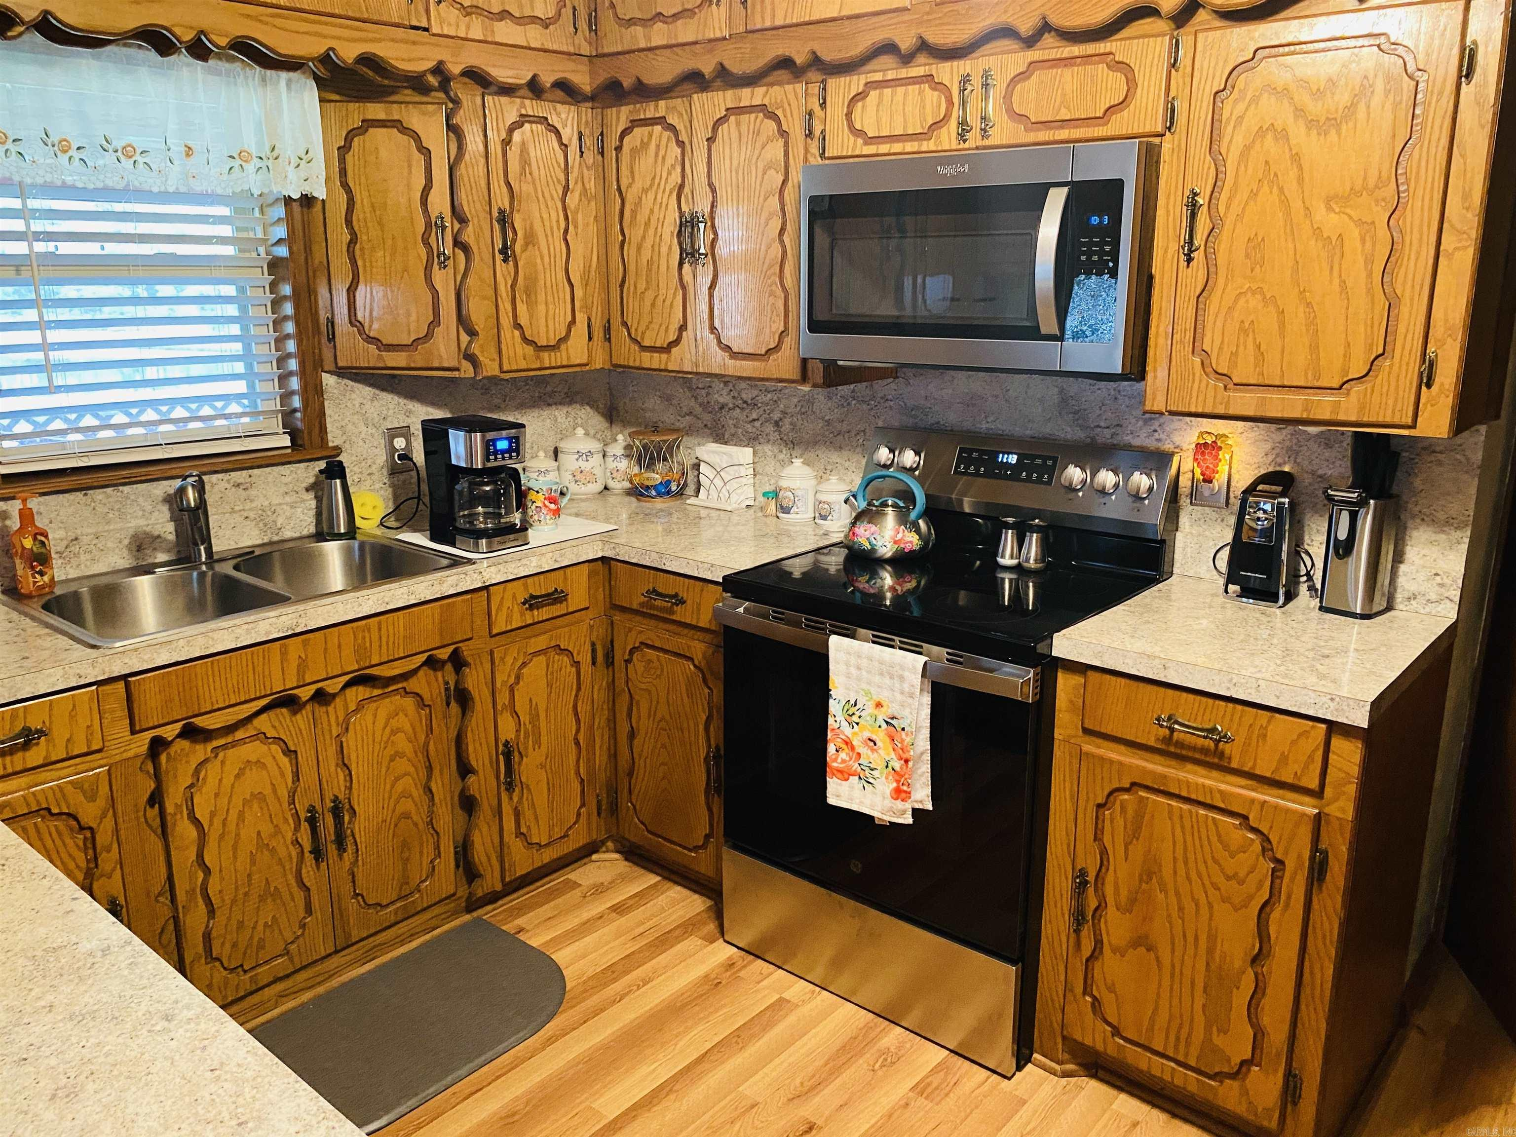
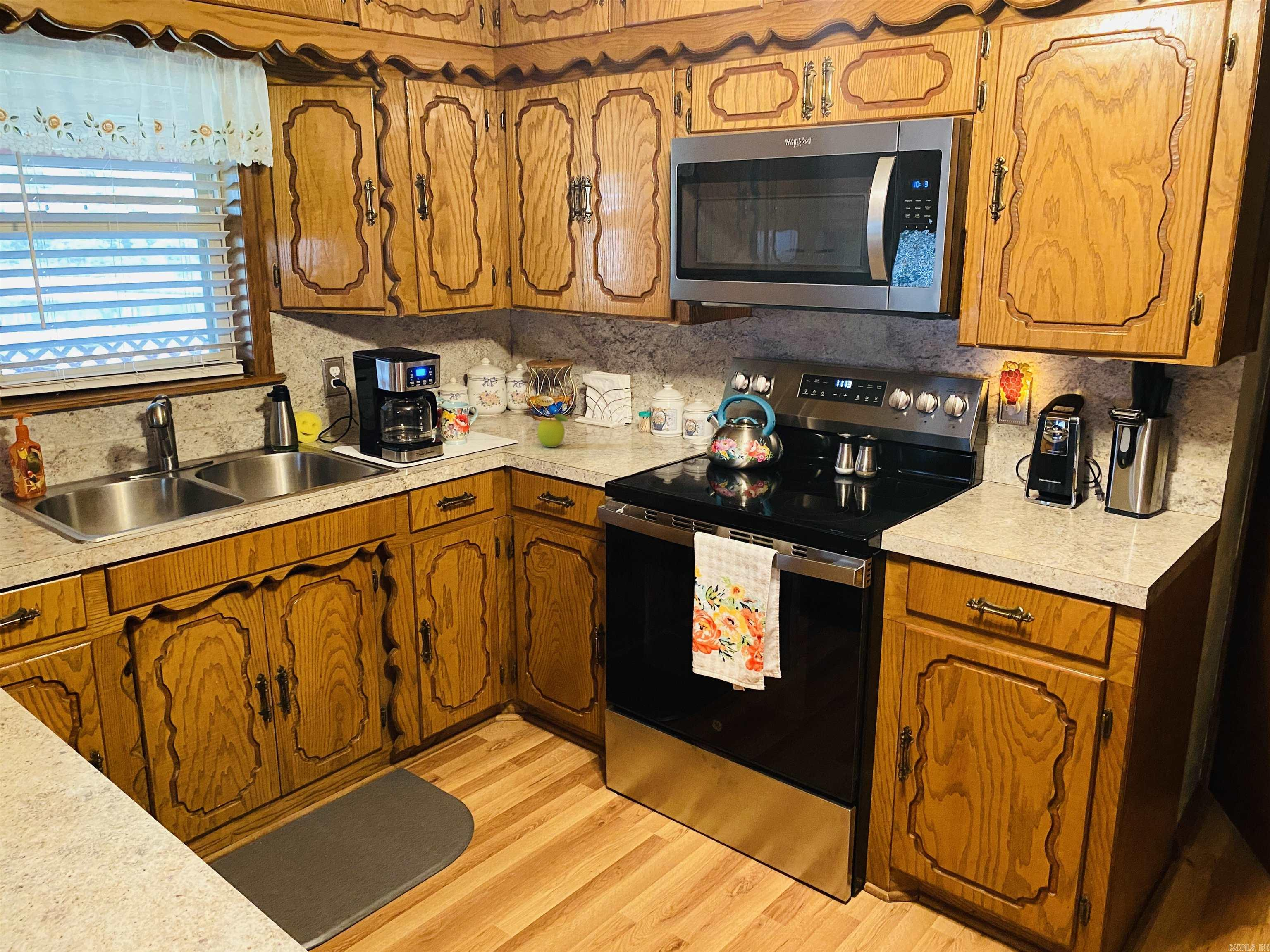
+ fruit [537,413,569,448]
